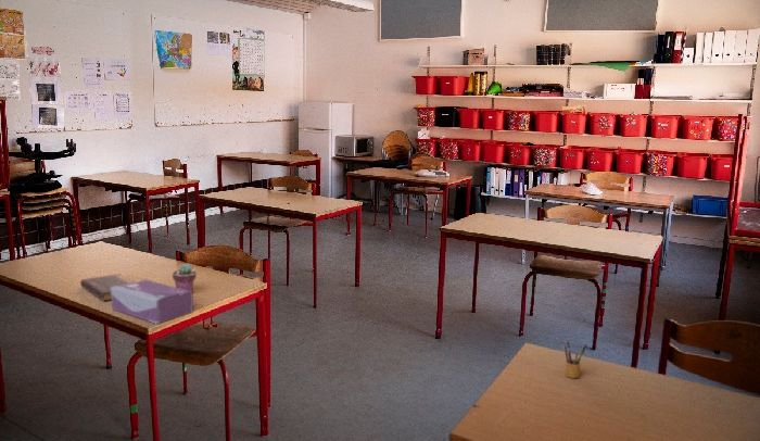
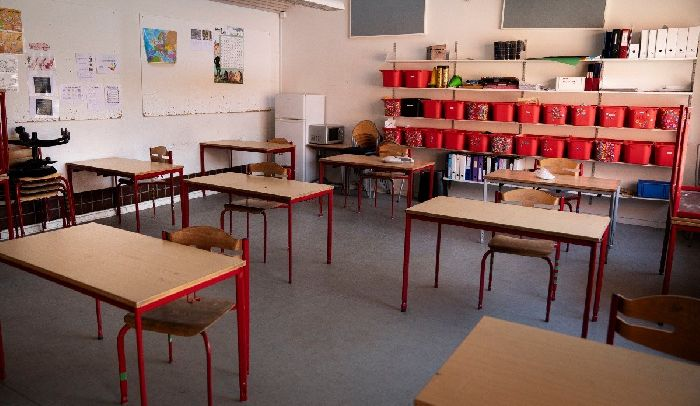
- potted succulent [172,263,198,294]
- pencil box [560,338,588,379]
- tissue box [111,278,194,325]
- book [79,273,138,302]
